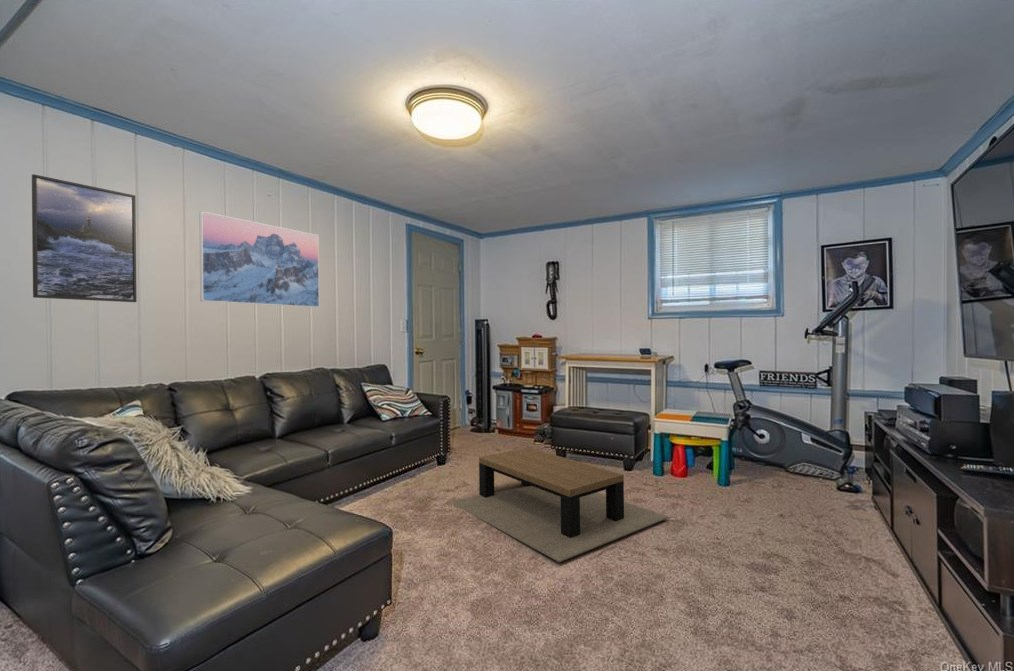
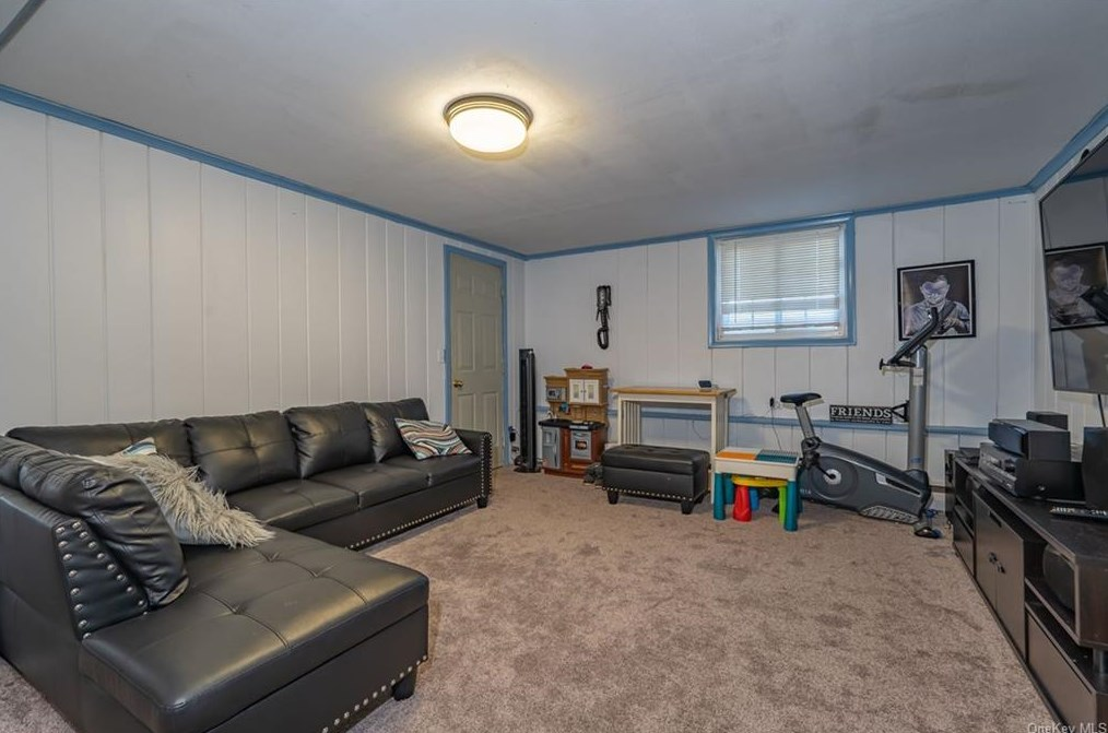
- coffee table [449,447,669,563]
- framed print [31,173,138,303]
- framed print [198,210,320,308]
